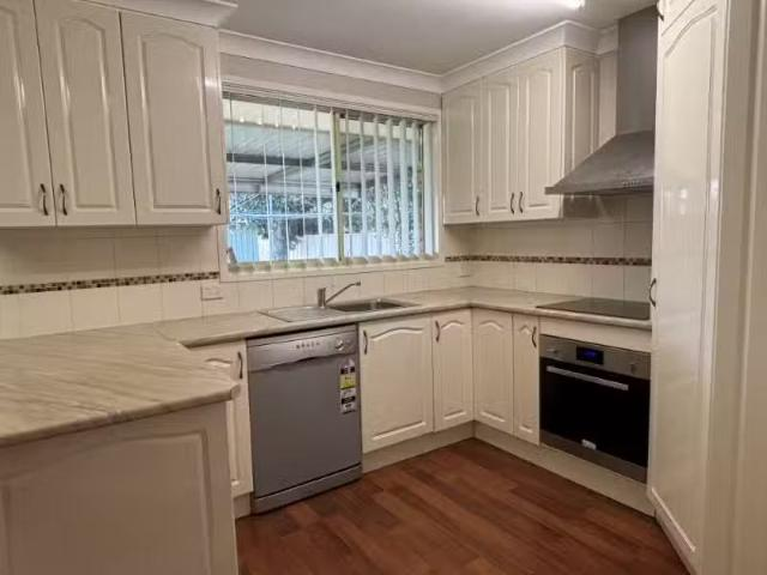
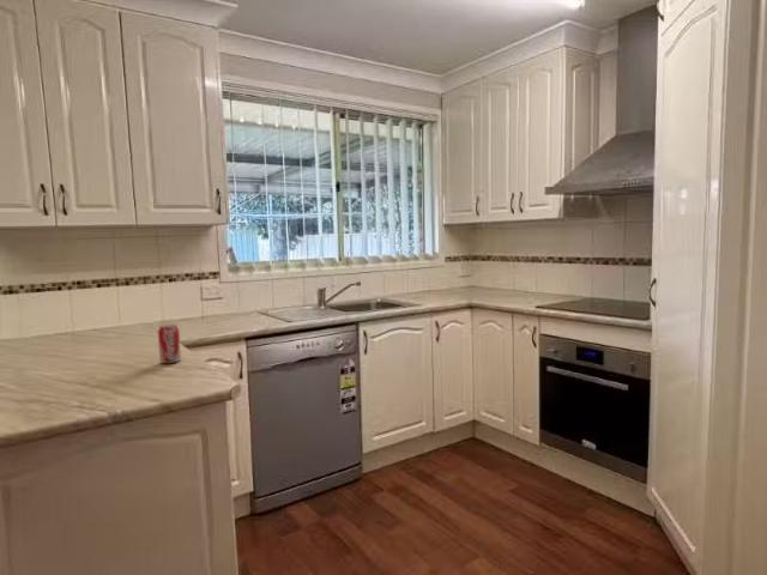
+ beverage can [157,323,182,364]
